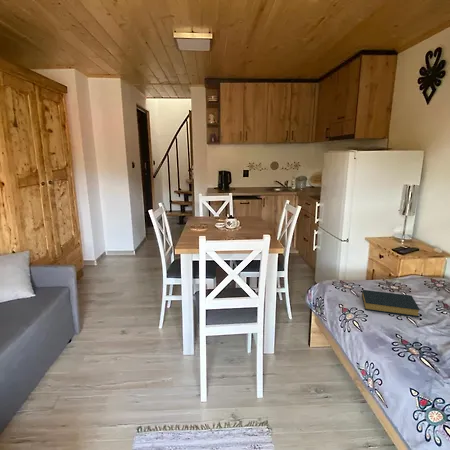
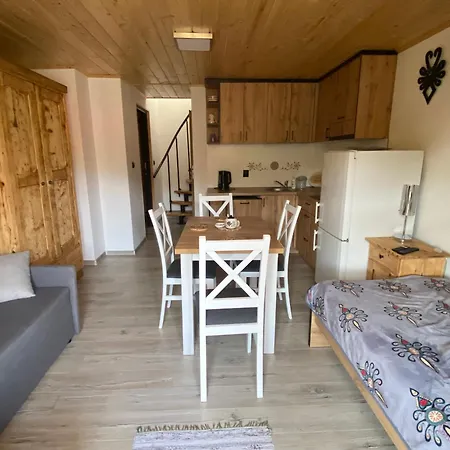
- hardback book [361,289,421,318]
